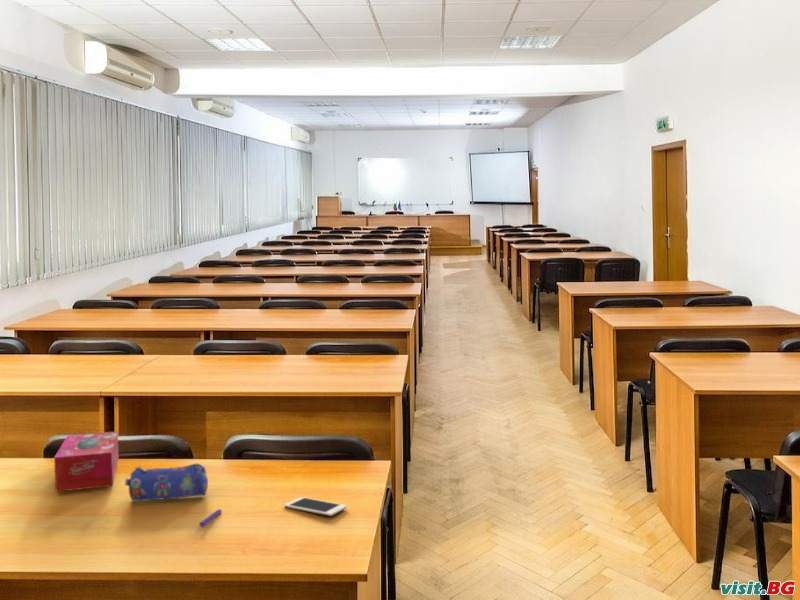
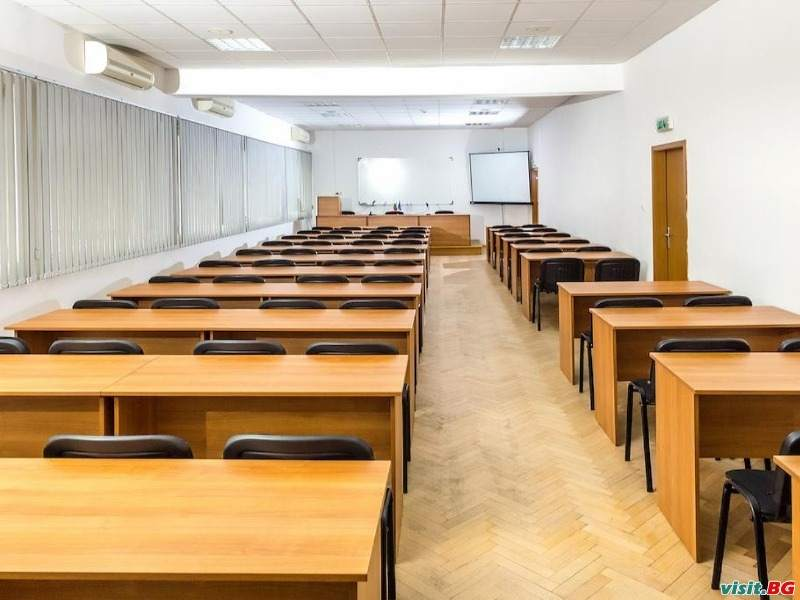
- pencil case [124,463,209,502]
- cell phone [283,496,348,517]
- tissue box [53,430,120,493]
- pen [198,508,223,528]
